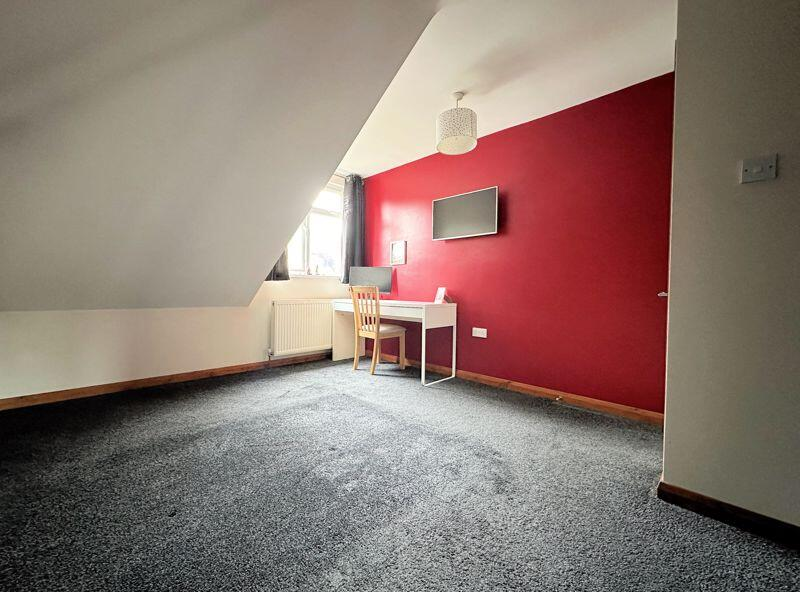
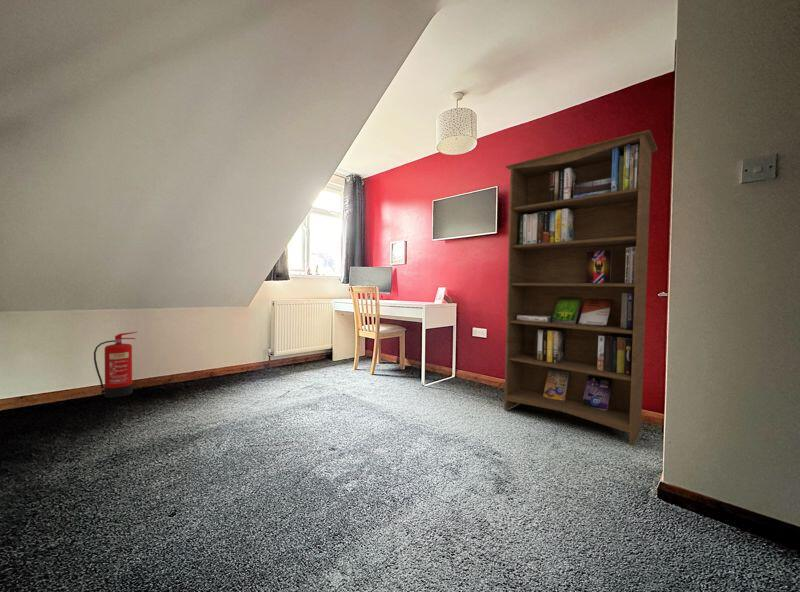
+ bookcase [503,129,659,446]
+ fire extinguisher [93,331,138,399]
